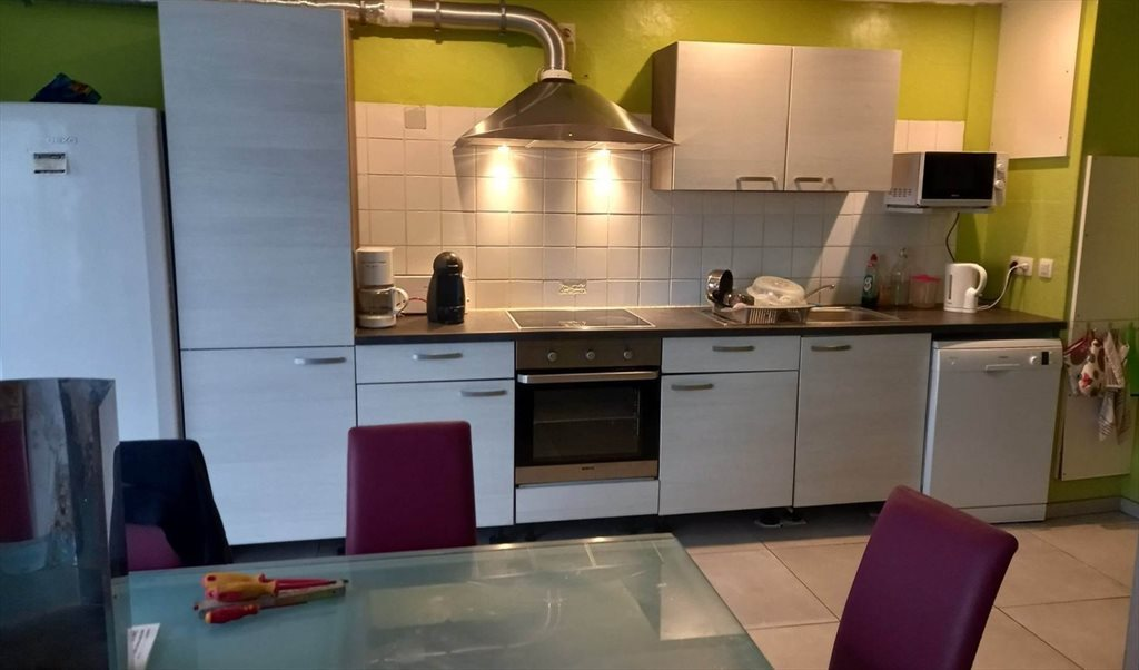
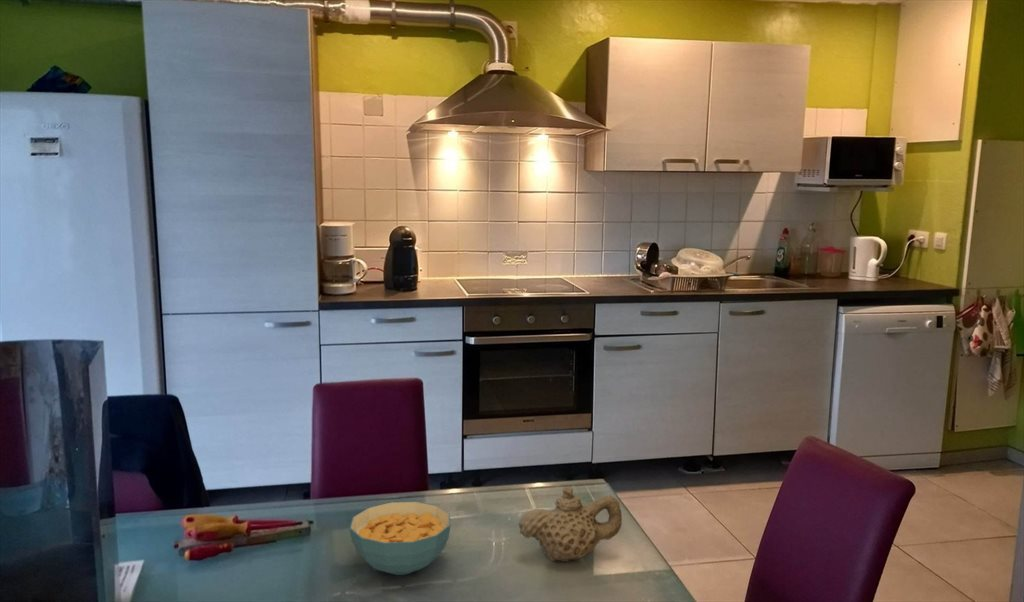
+ teapot [517,486,623,563]
+ cereal bowl [349,501,452,576]
